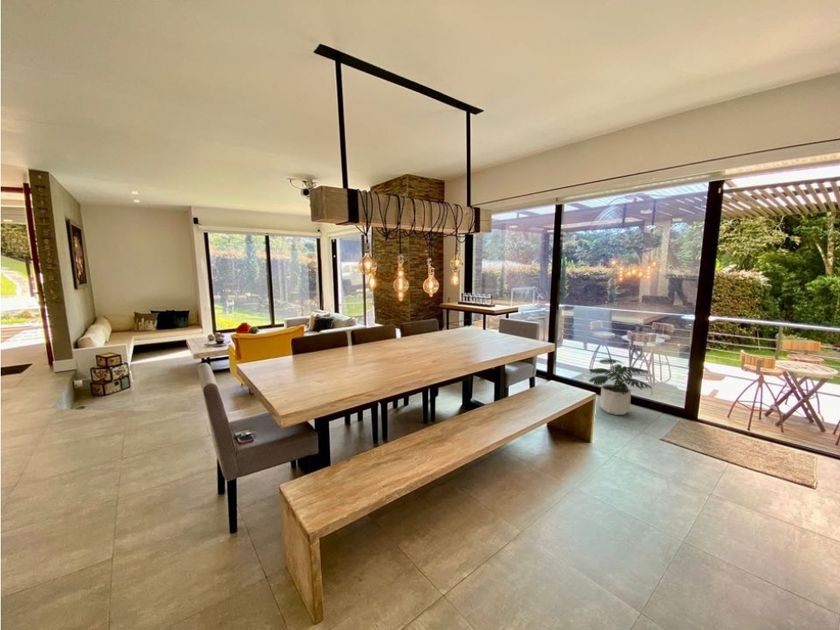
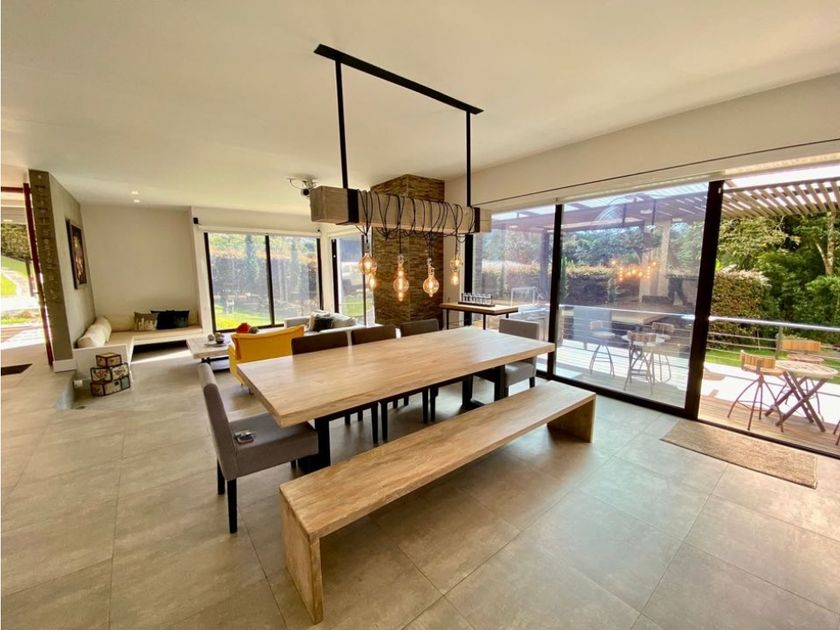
- potted plant [588,358,653,416]
